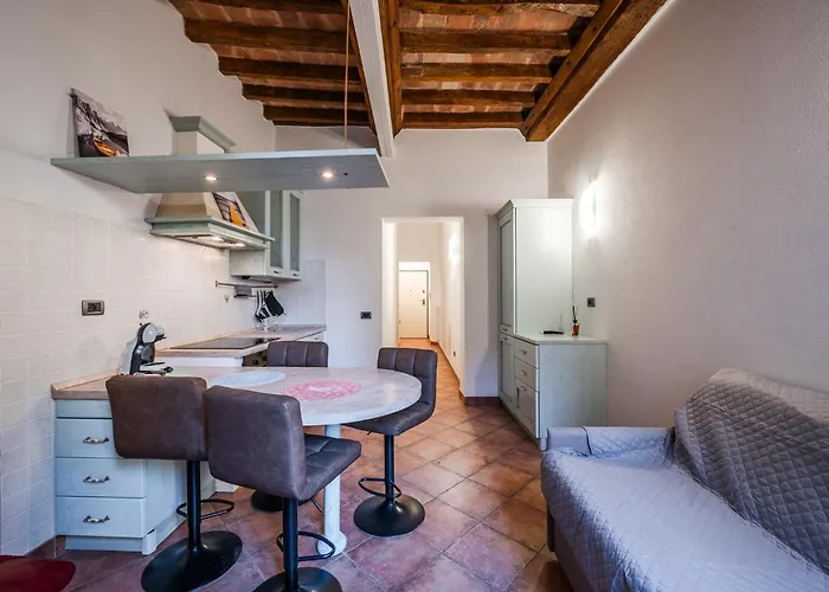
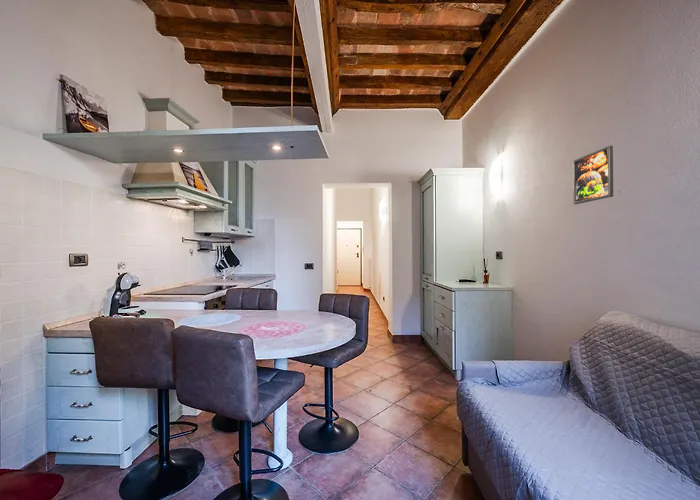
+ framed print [572,145,614,205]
